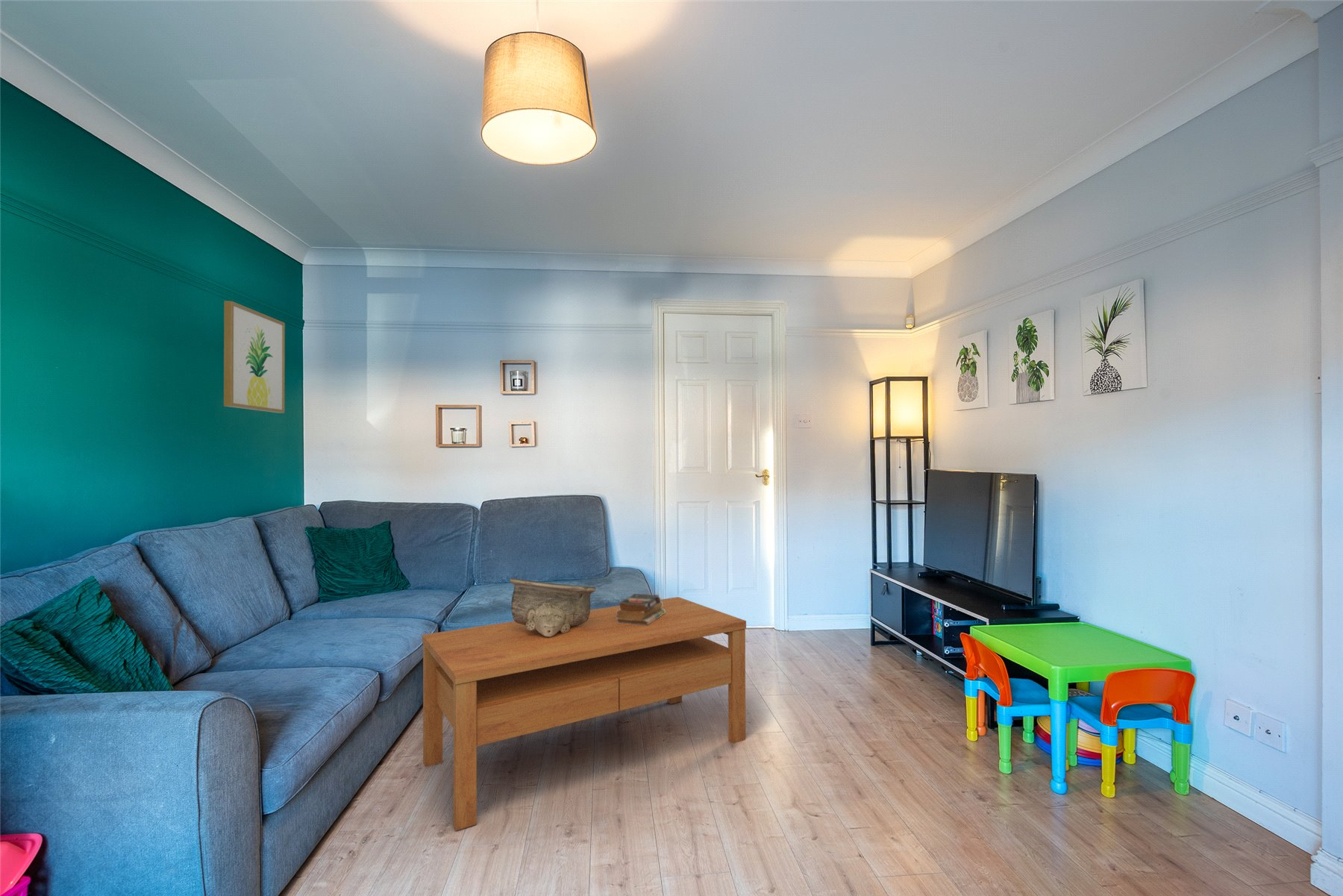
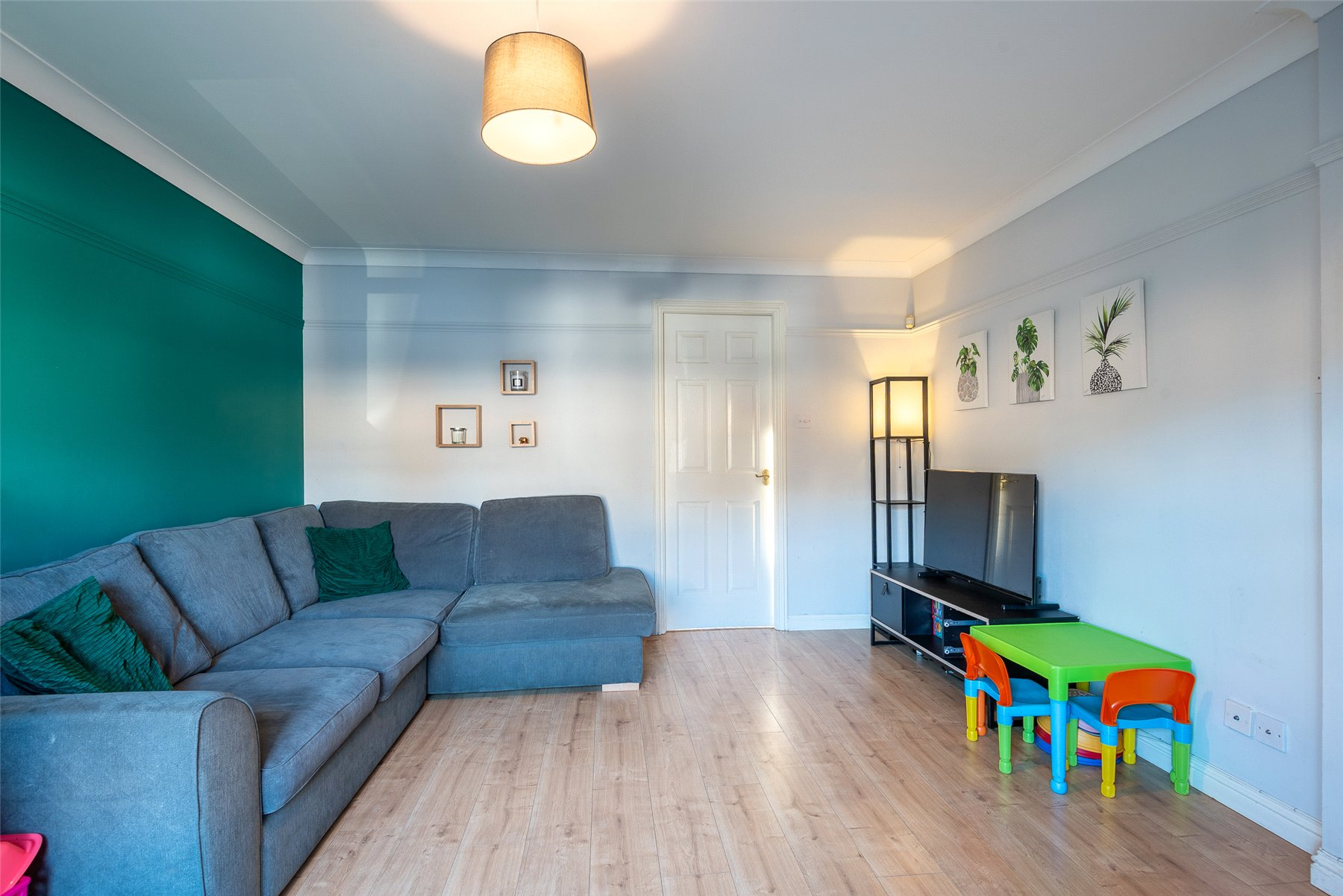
- coffee table [422,596,747,831]
- books [616,593,666,625]
- wall art [223,300,286,413]
- decorative bowl [509,577,597,637]
